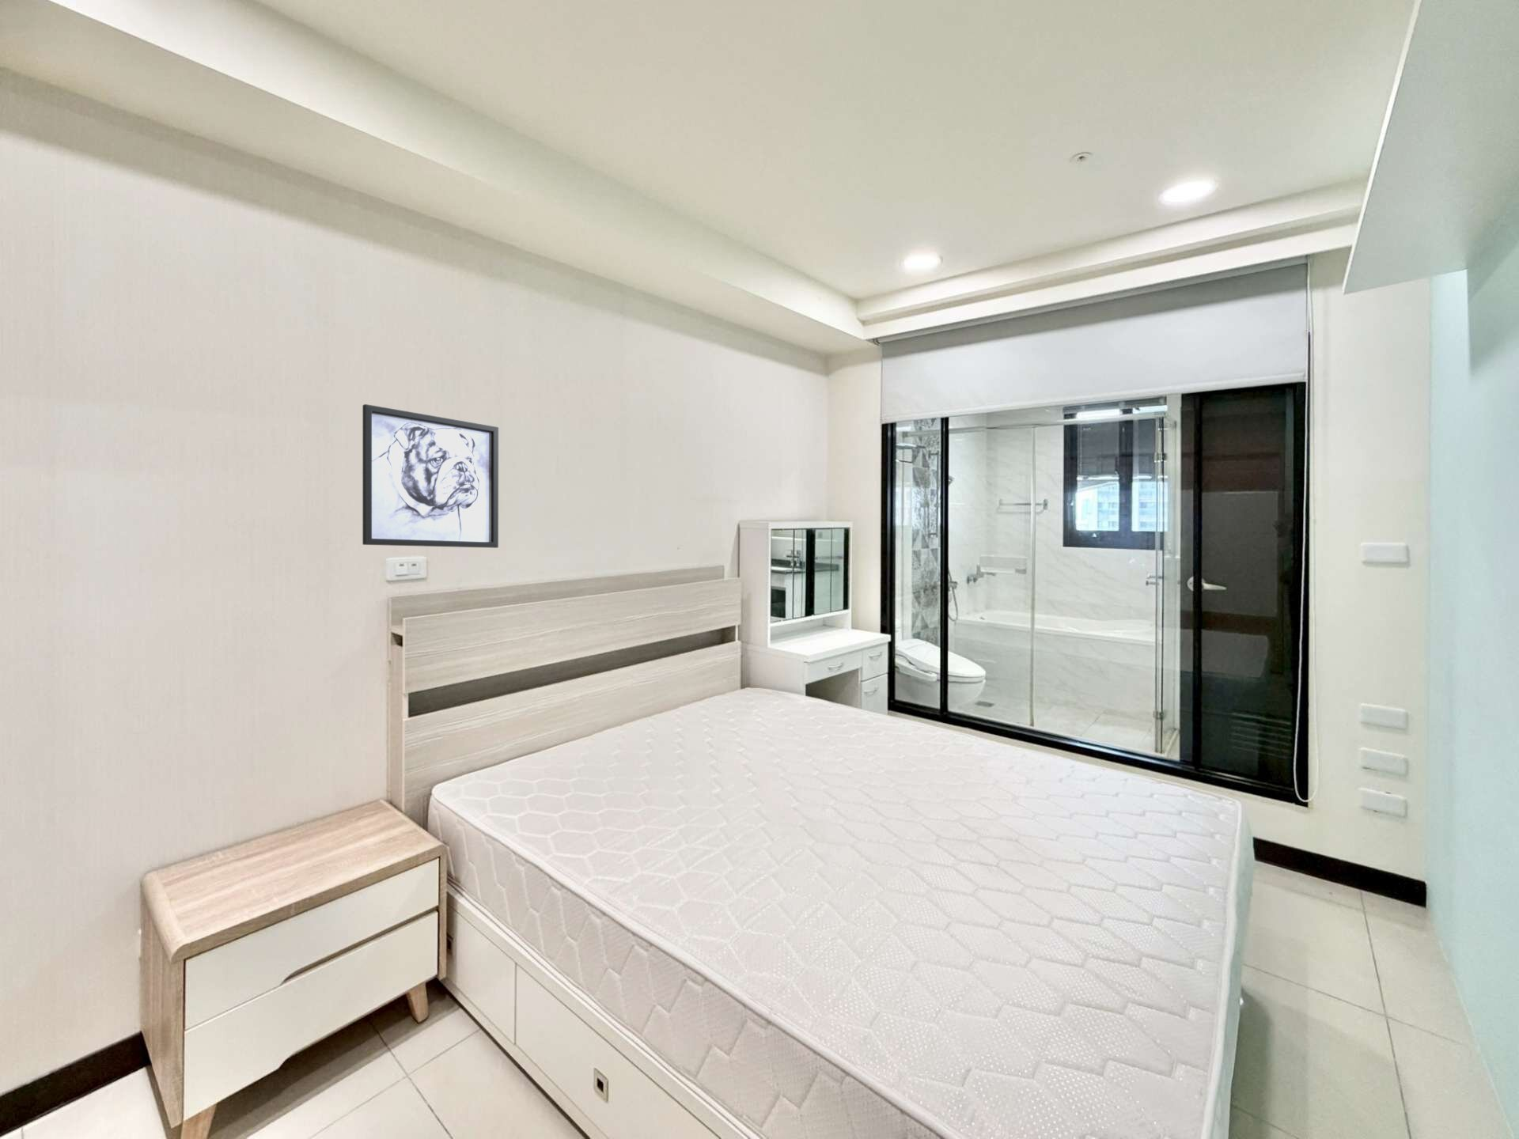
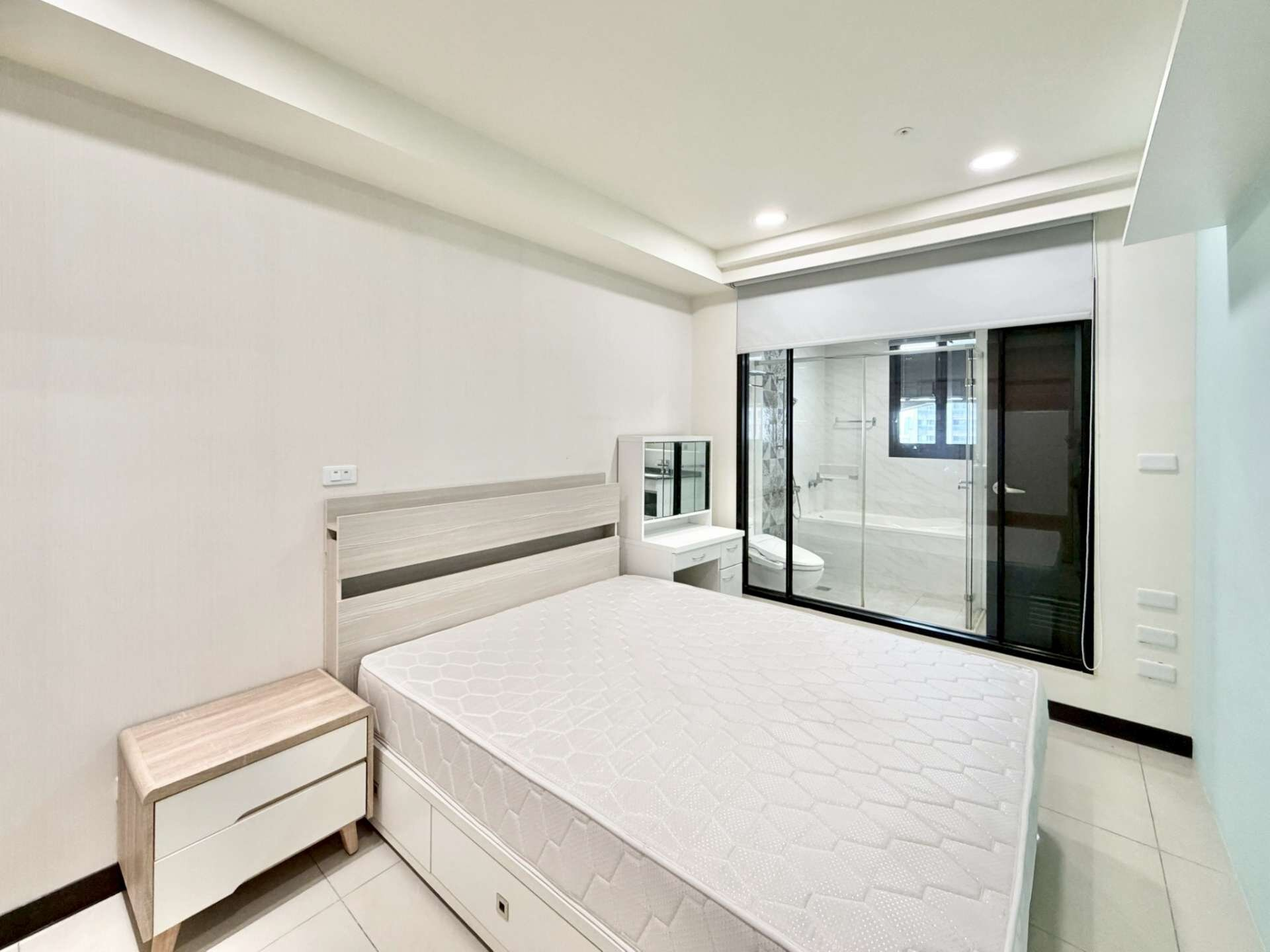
- wall art [361,403,499,549]
